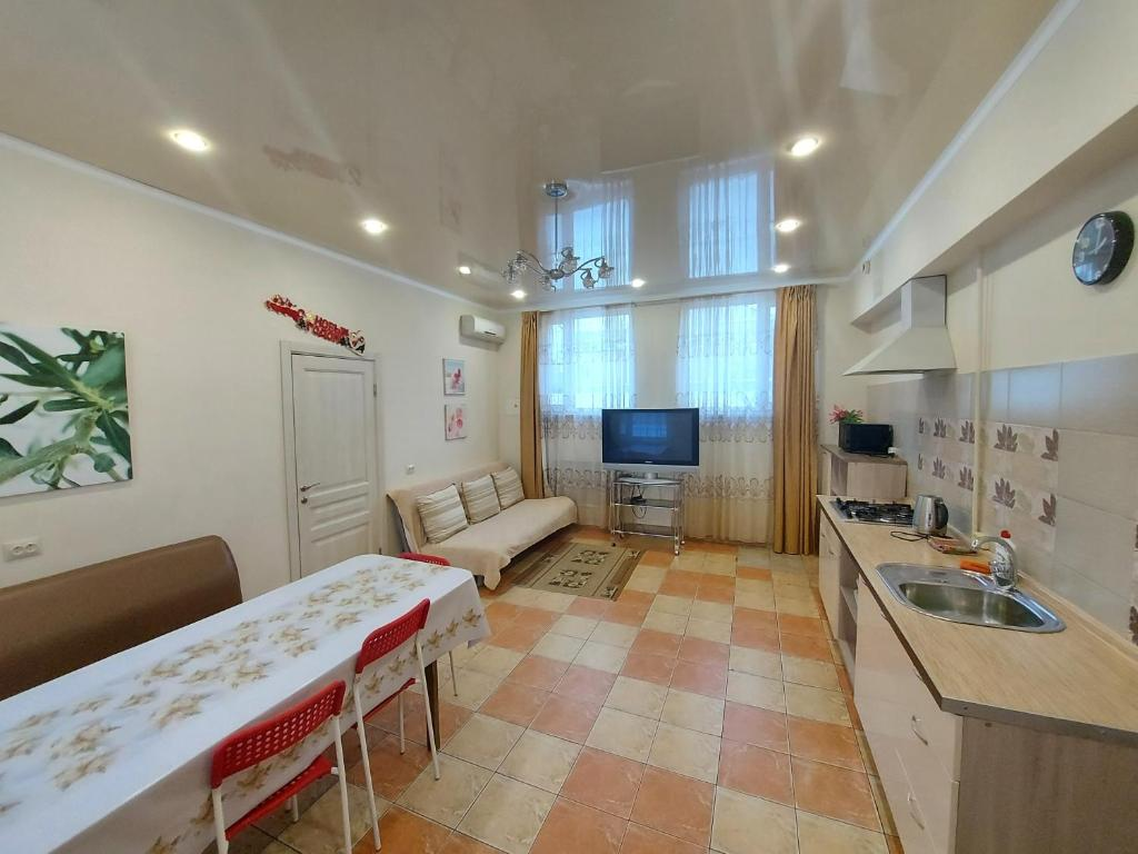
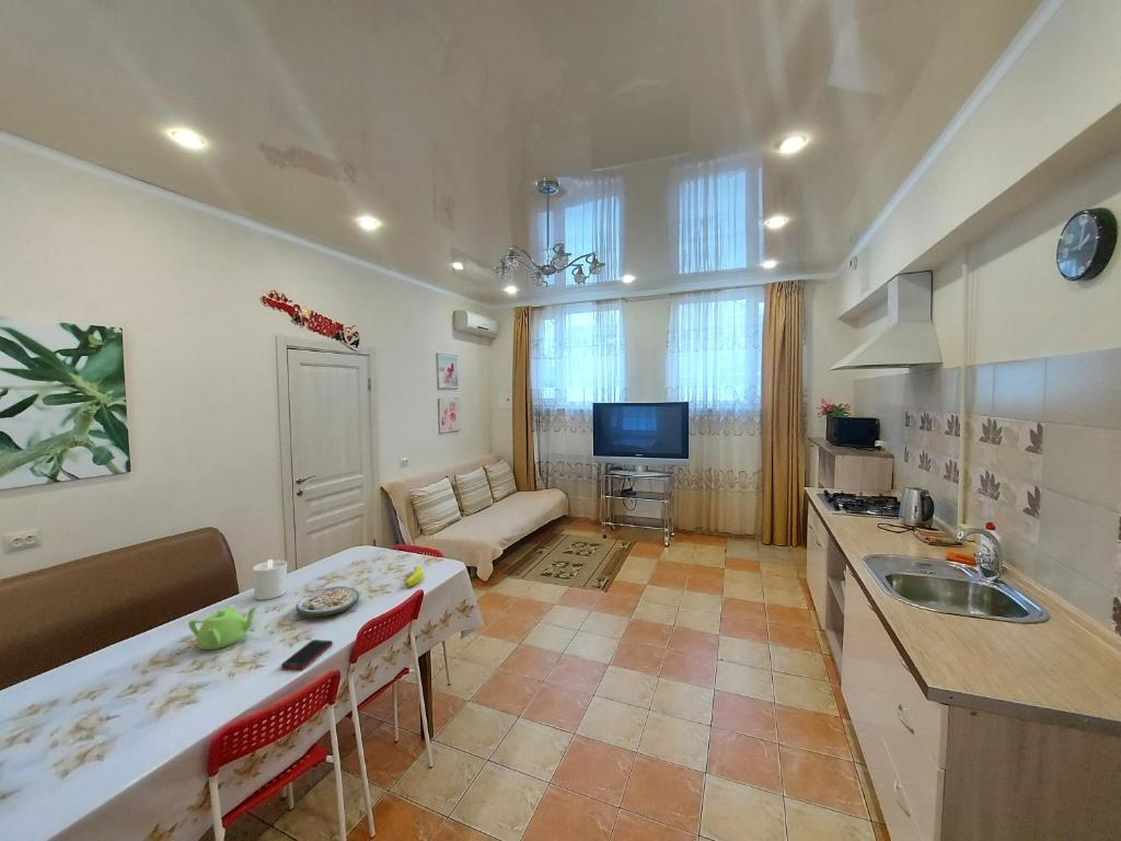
+ soup [294,586,360,619]
+ candle [252,558,288,601]
+ banana [404,565,424,588]
+ cell phone [280,638,334,670]
+ teapot [187,604,259,650]
